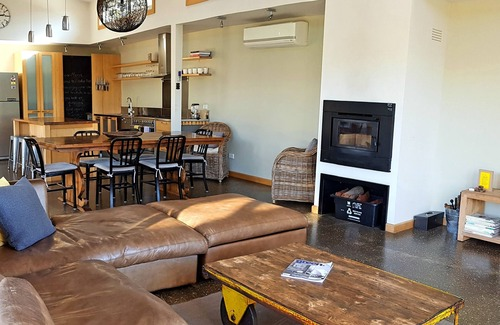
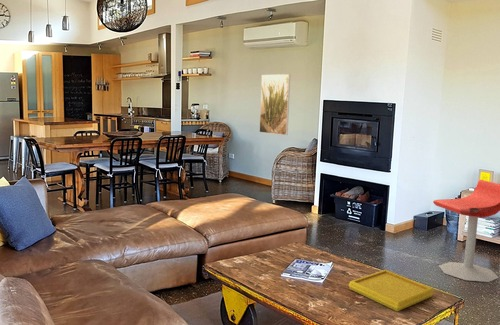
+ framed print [259,73,291,136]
+ serving tray [348,269,435,312]
+ stool [432,179,500,283]
